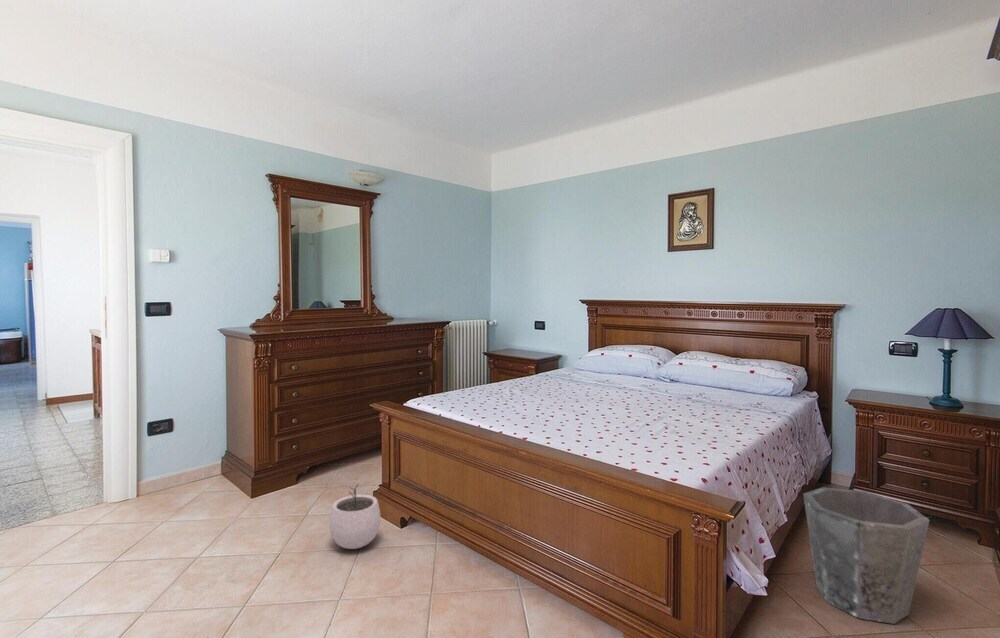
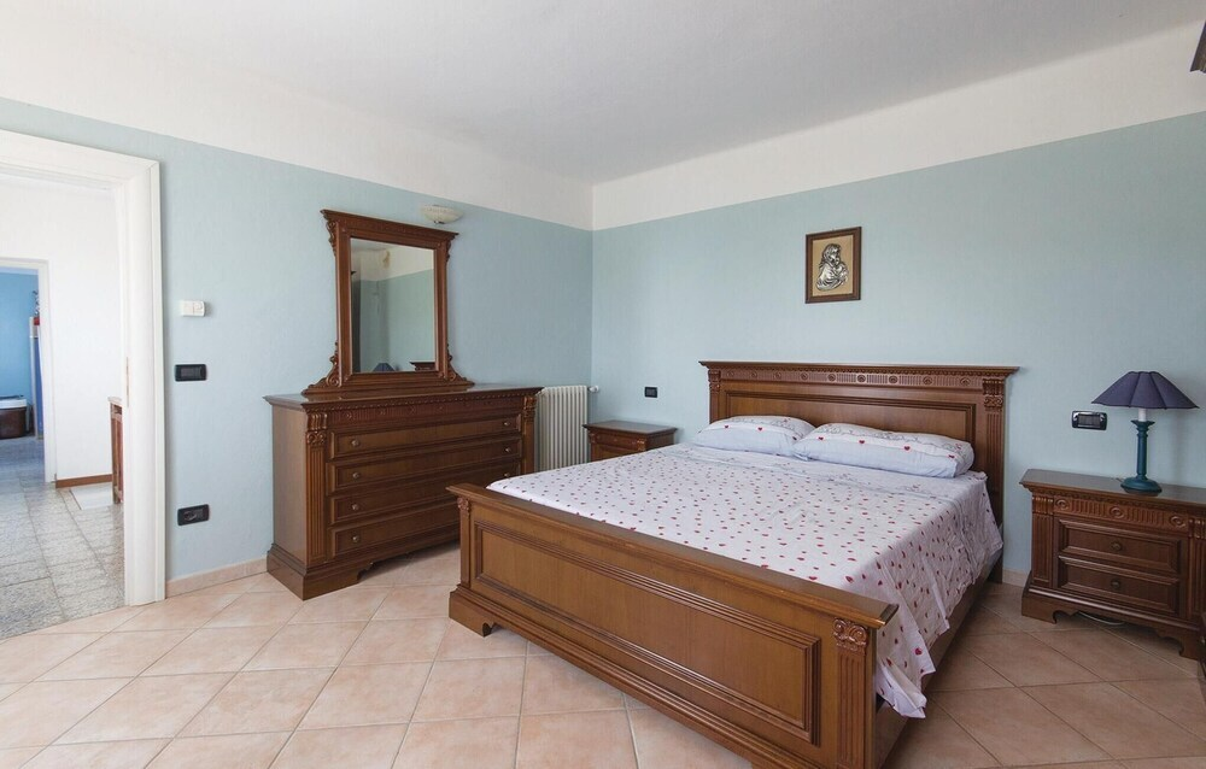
- plant pot [328,482,382,550]
- waste bin [802,486,930,625]
